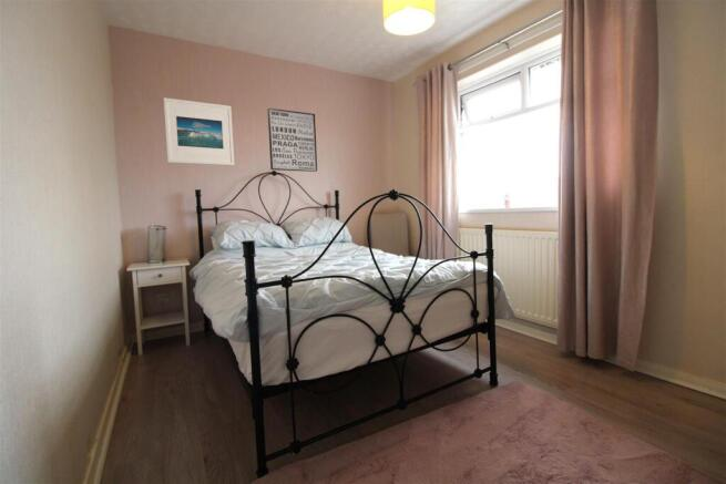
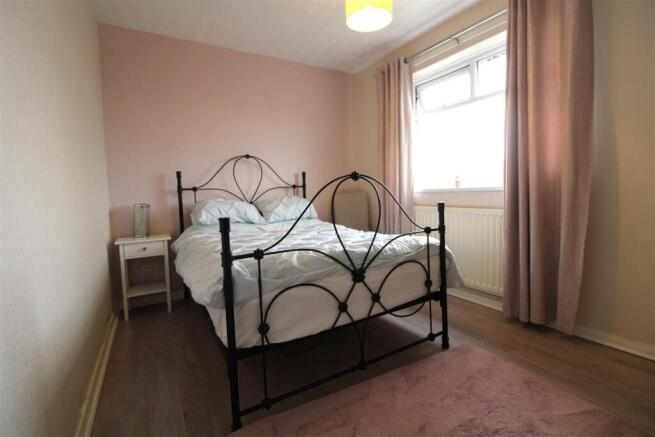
- wall art [267,107,318,173]
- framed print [162,96,235,167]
